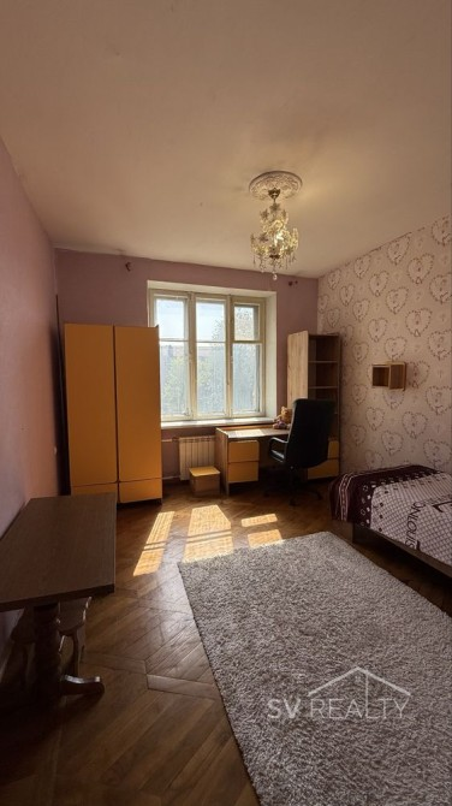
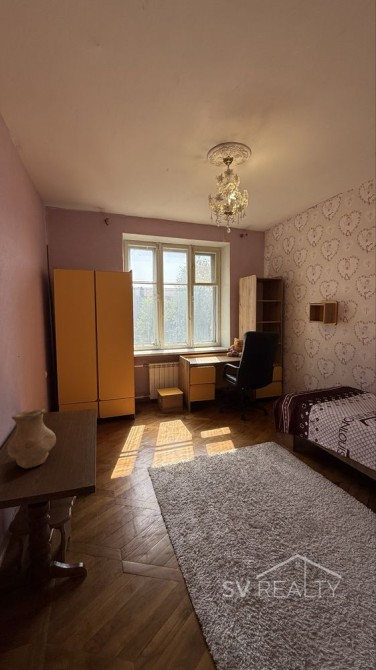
+ vase [6,408,57,469]
